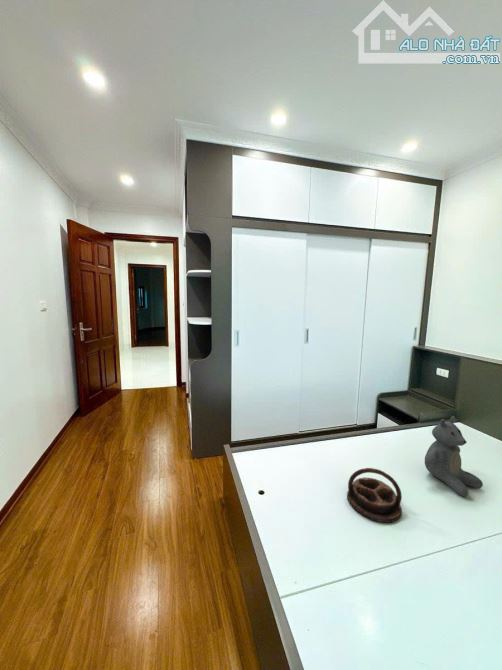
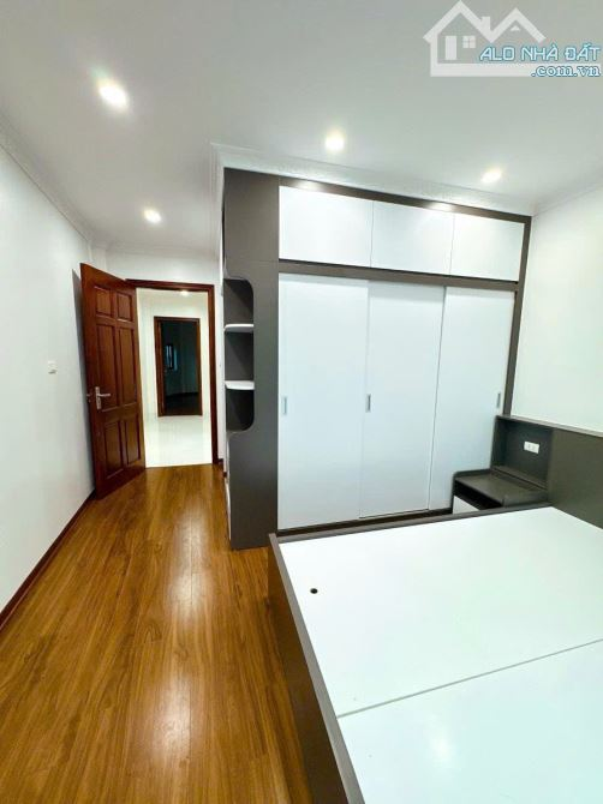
- teddy bear [424,415,484,497]
- serving tray [346,467,403,524]
